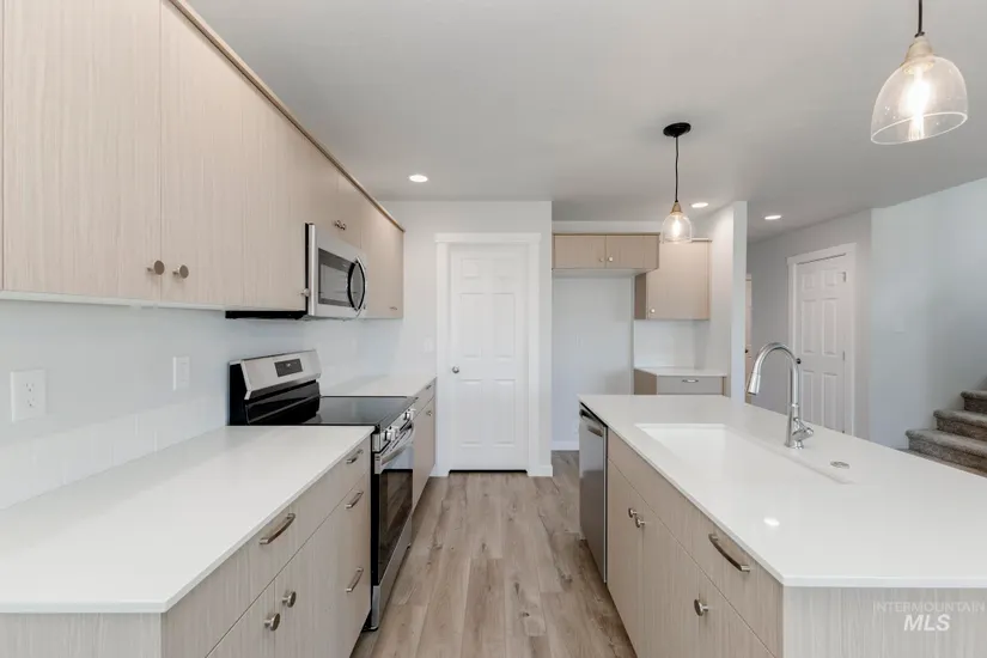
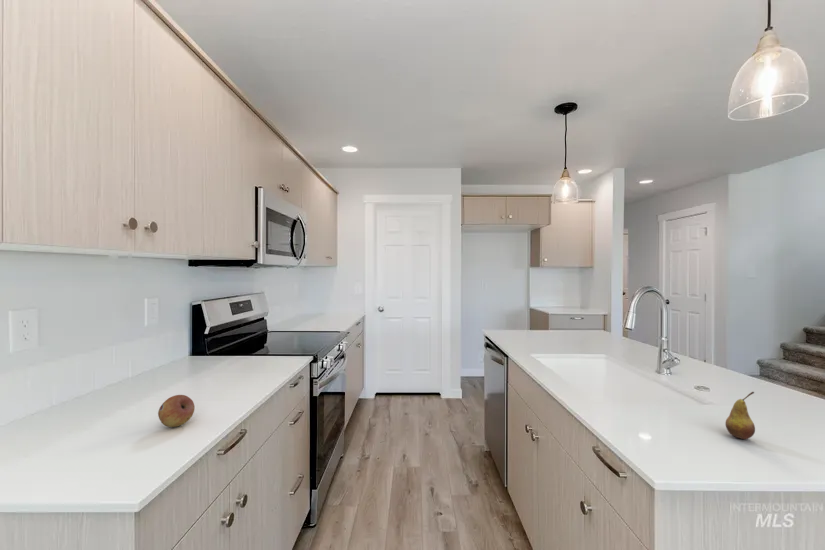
+ fruit [724,391,756,440]
+ fruit [157,394,196,428]
